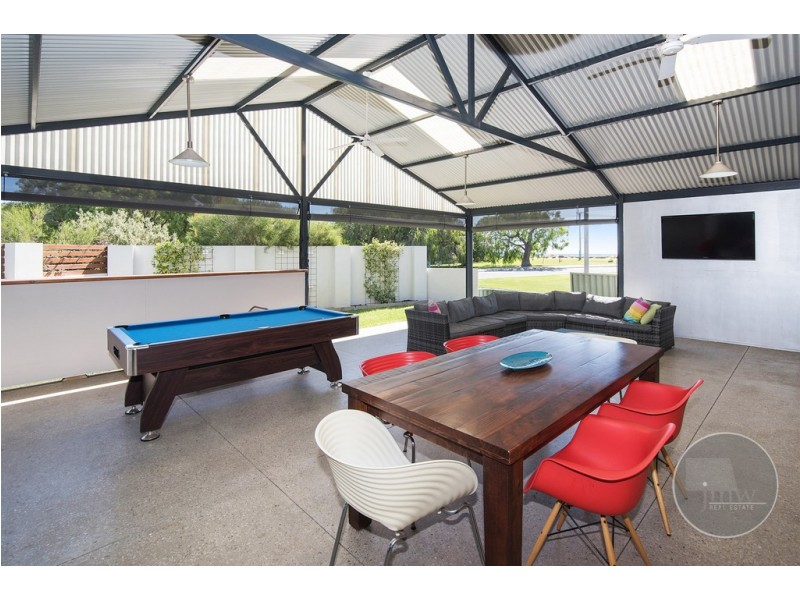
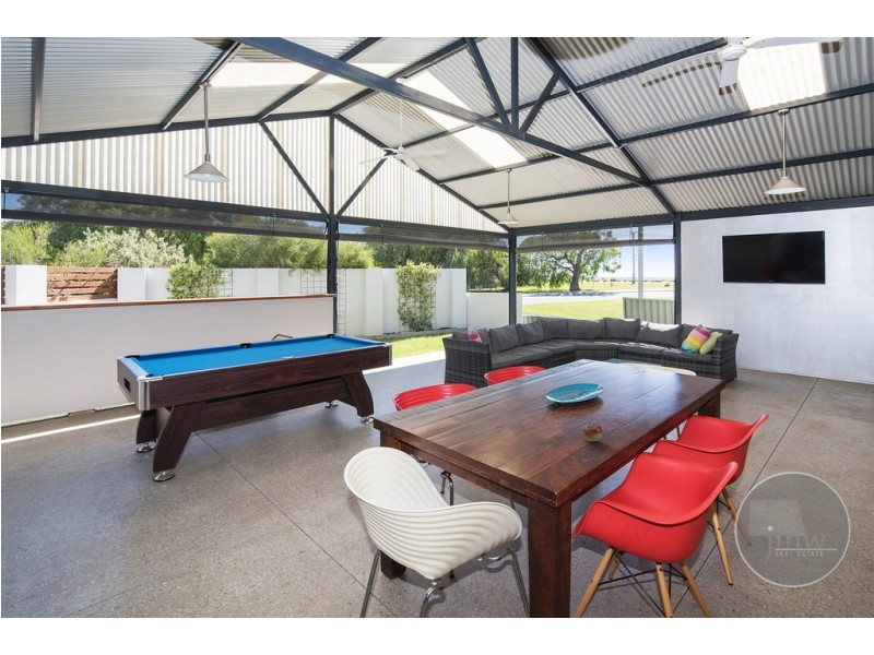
+ fruit [582,421,603,442]
